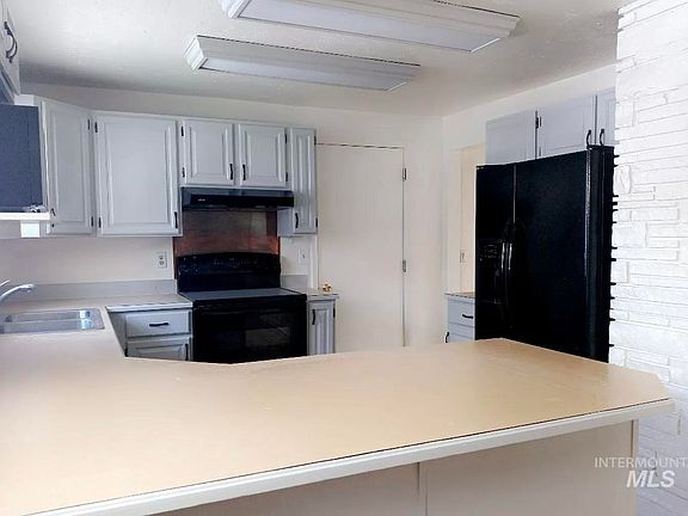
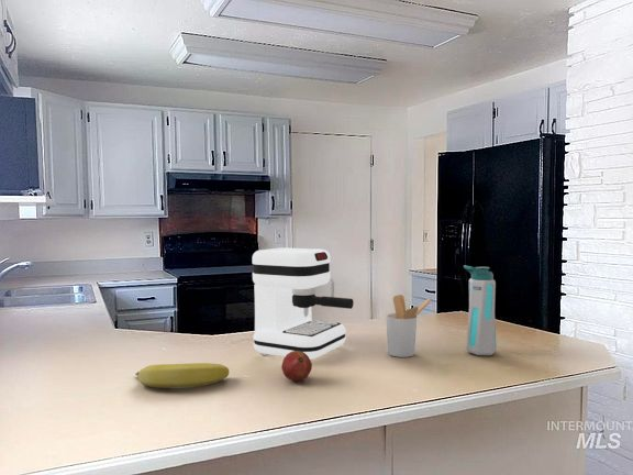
+ utensil holder [385,294,432,358]
+ water bottle [463,264,498,356]
+ fruit [280,351,313,383]
+ banana [134,362,230,389]
+ coffee maker [252,247,355,361]
